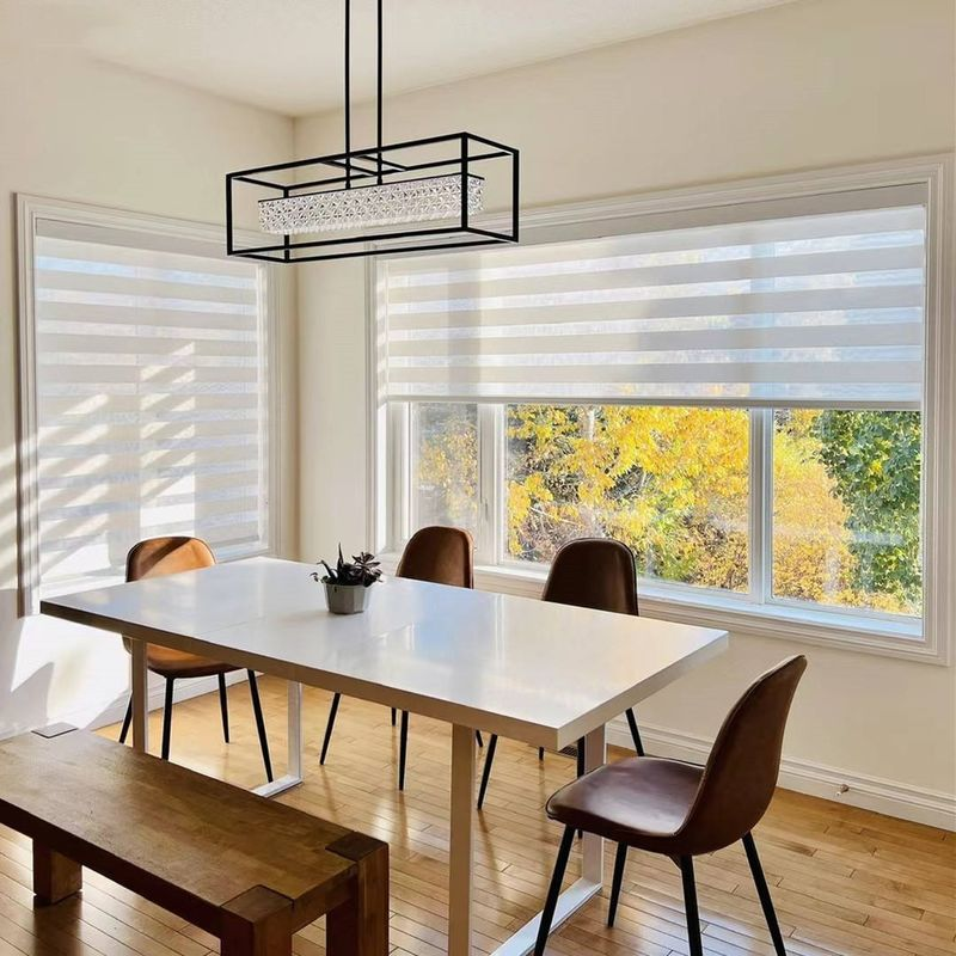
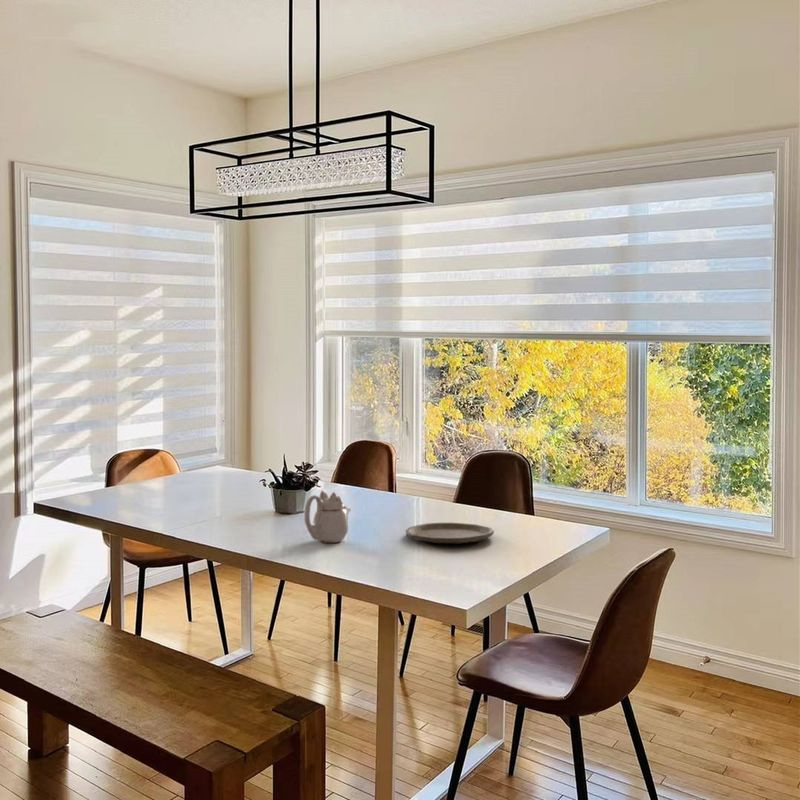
+ plate [405,522,495,544]
+ teapot [304,490,351,544]
